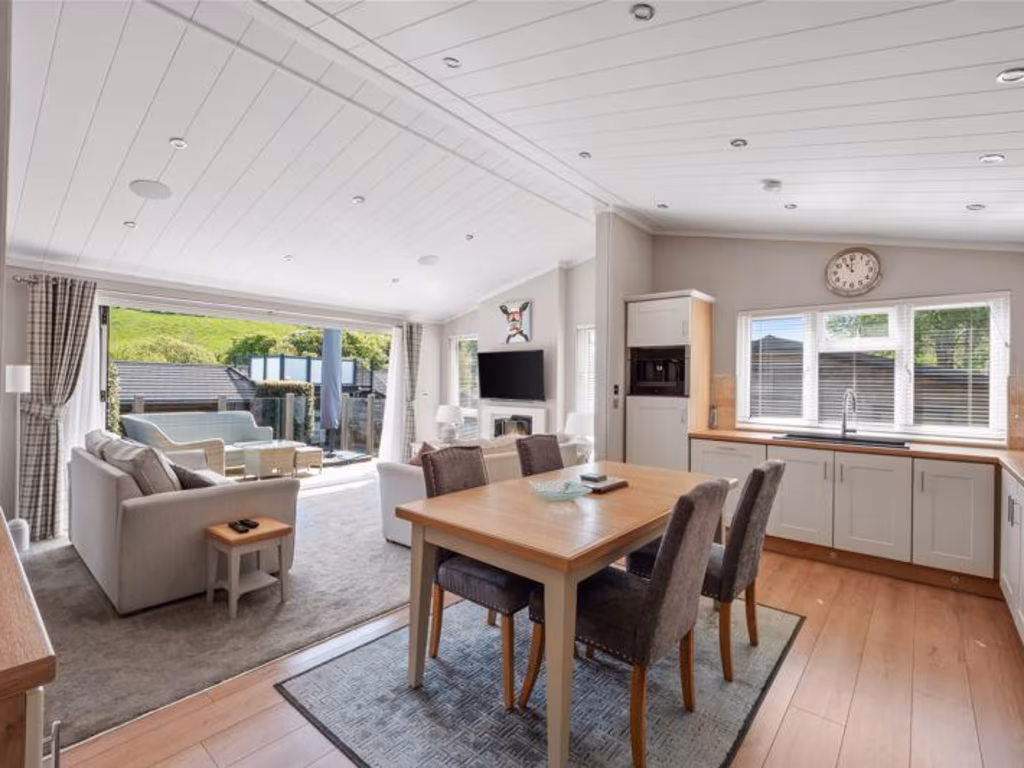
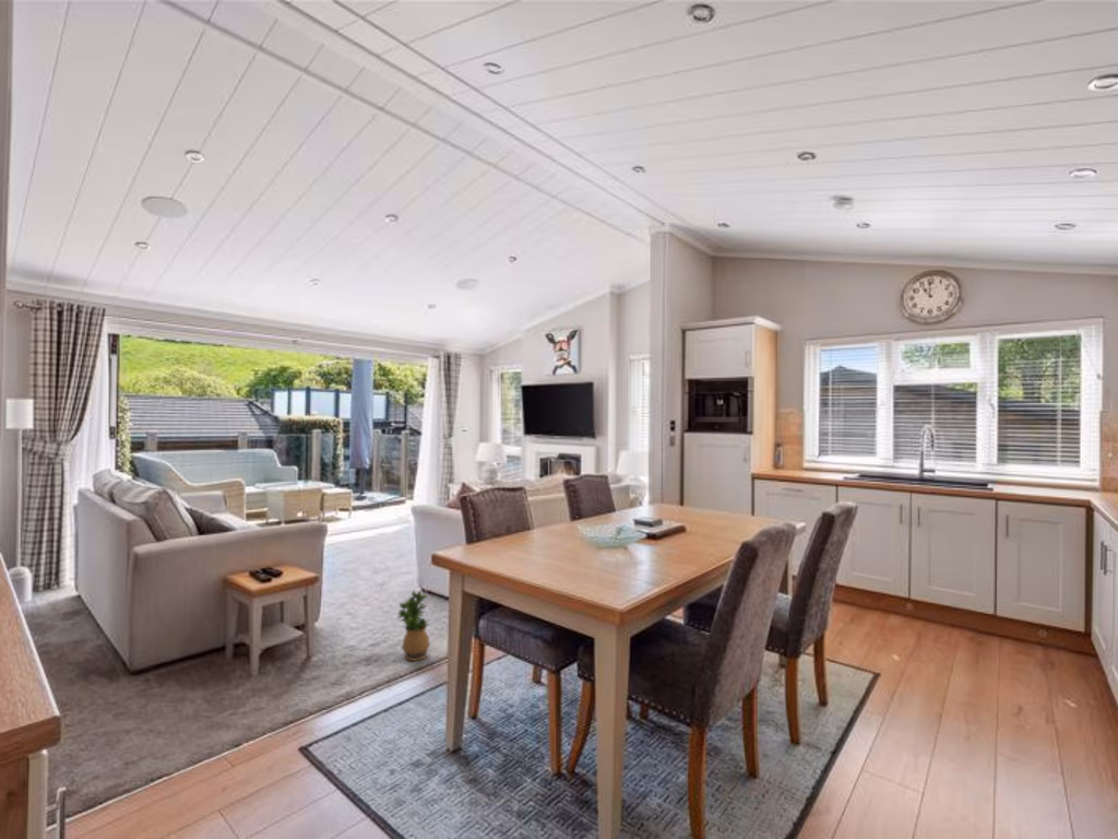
+ potted plant [396,589,431,662]
